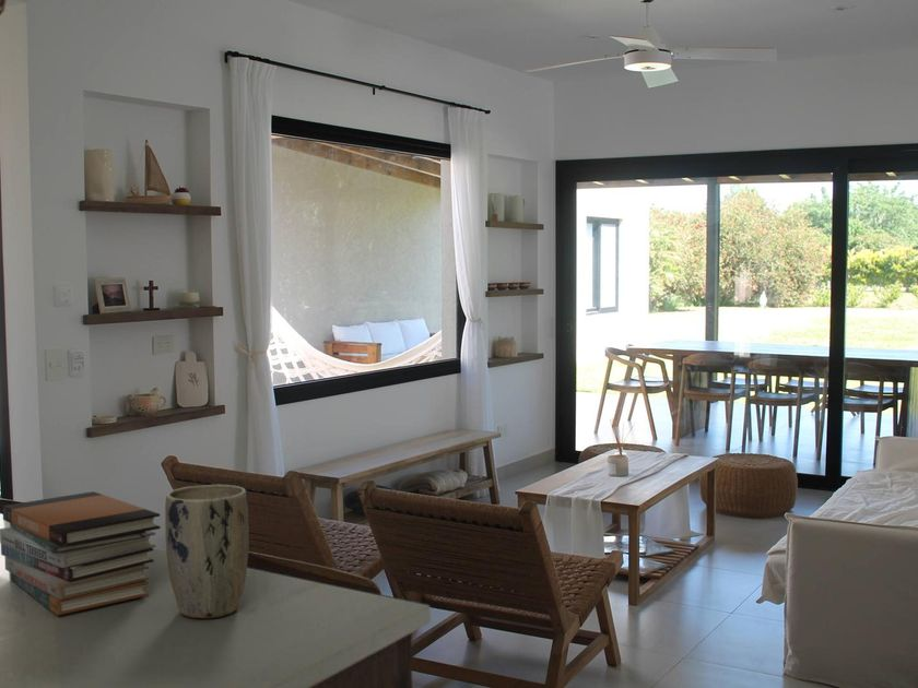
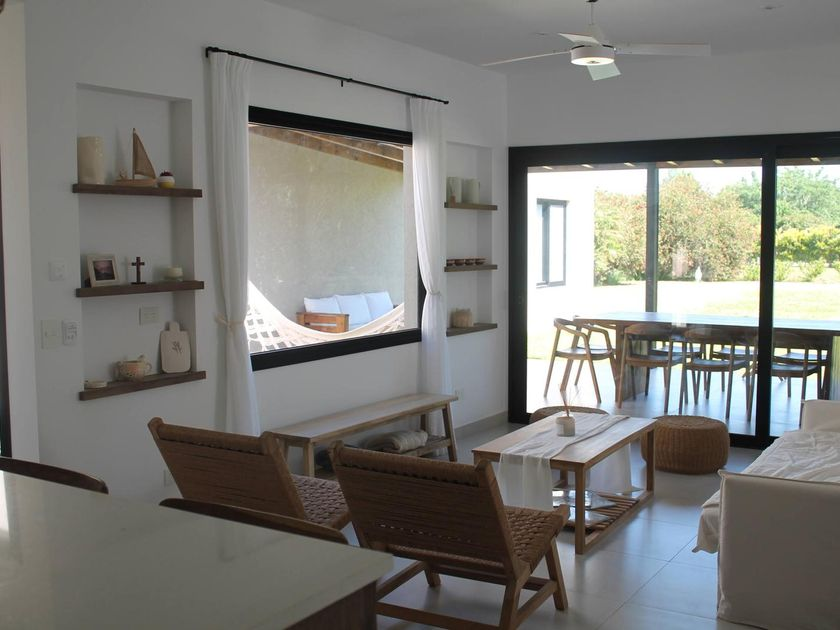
- book stack [0,490,162,616]
- plant pot [164,484,250,619]
